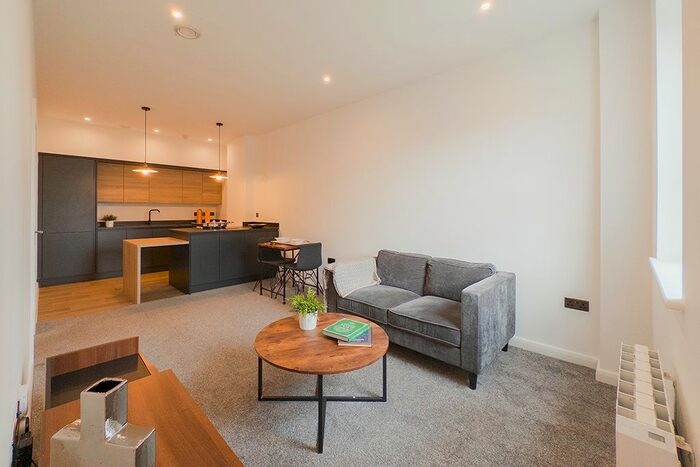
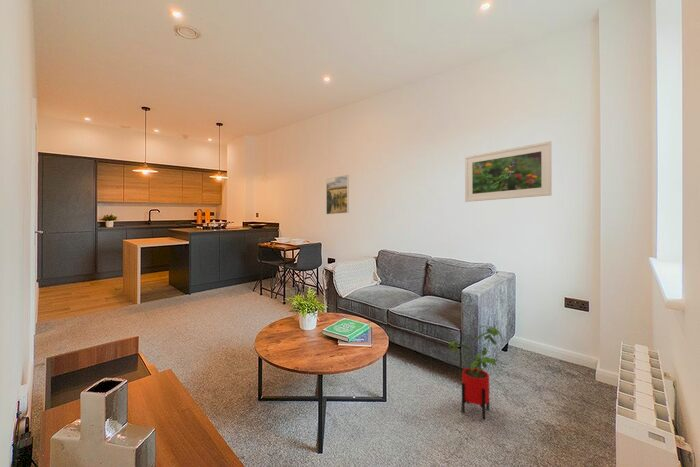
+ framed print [464,140,553,203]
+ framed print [325,174,350,215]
+ house plant [447,325,504,420]
